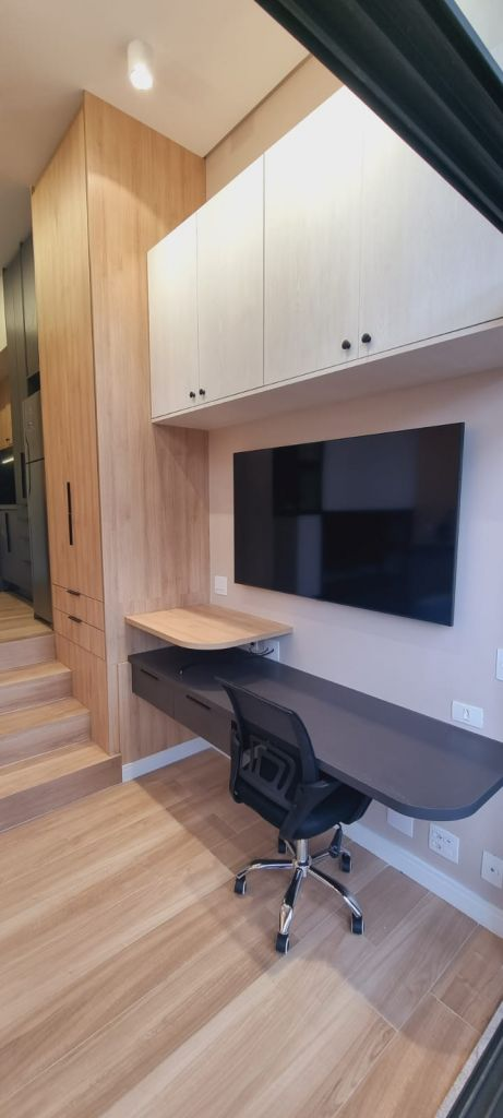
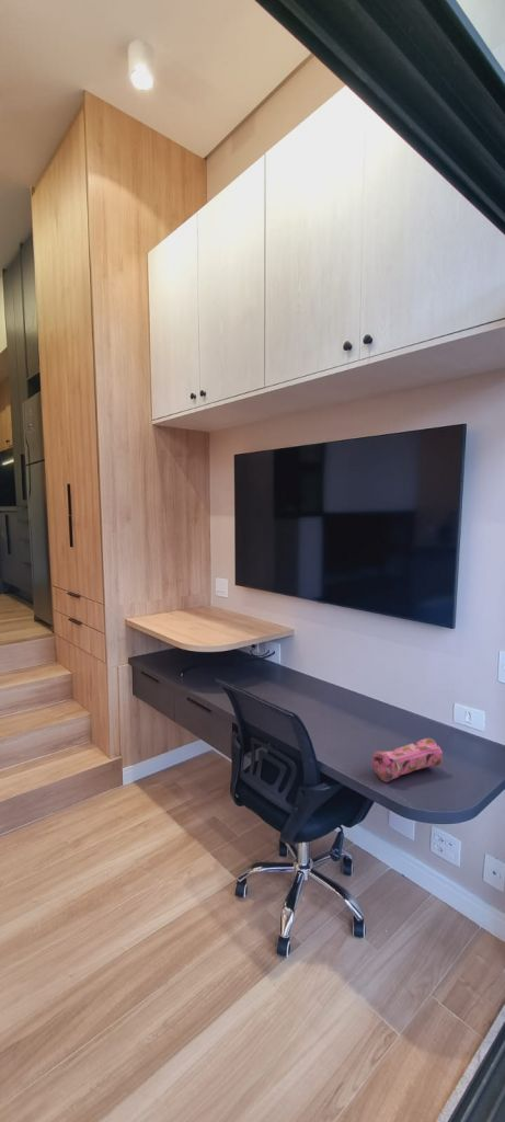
+ pencil case [371,737,444,782]
